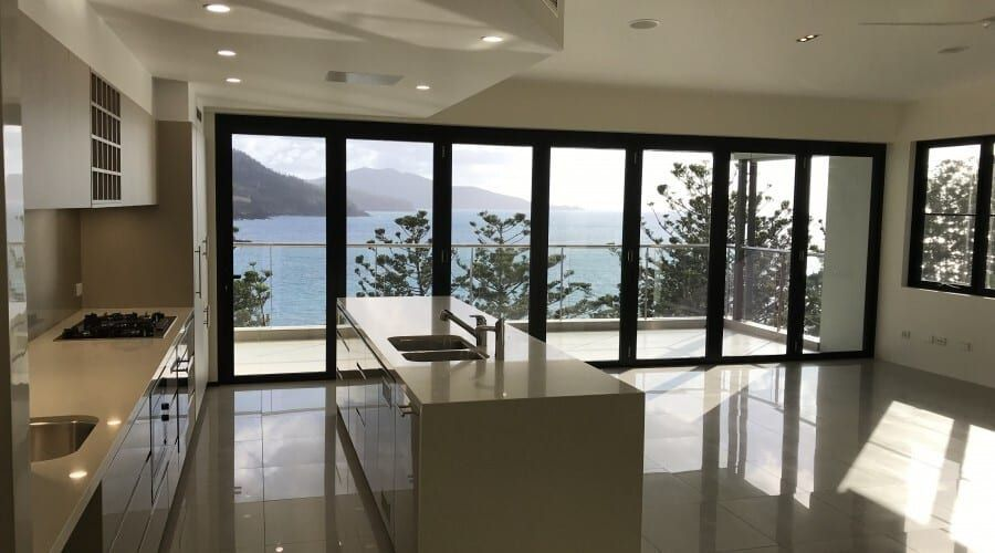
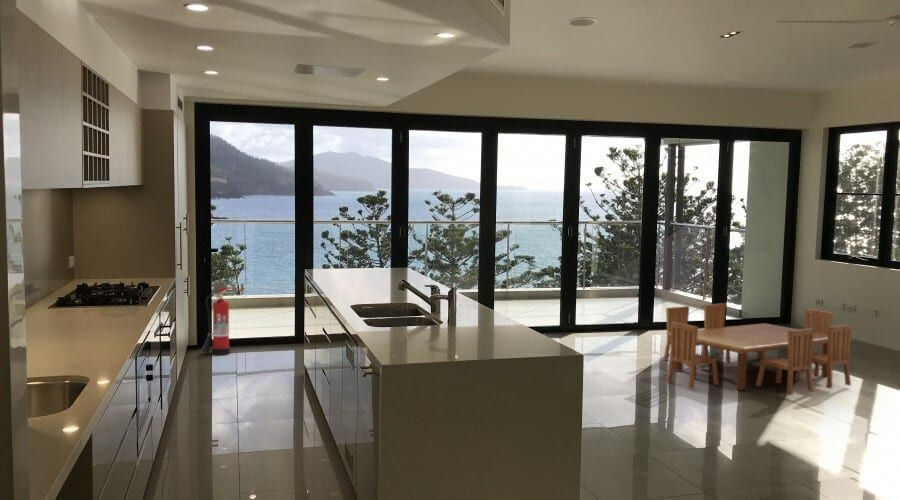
+ fire extinguisher [201,286,238,356]
+ dining table [663,302,853,396]
